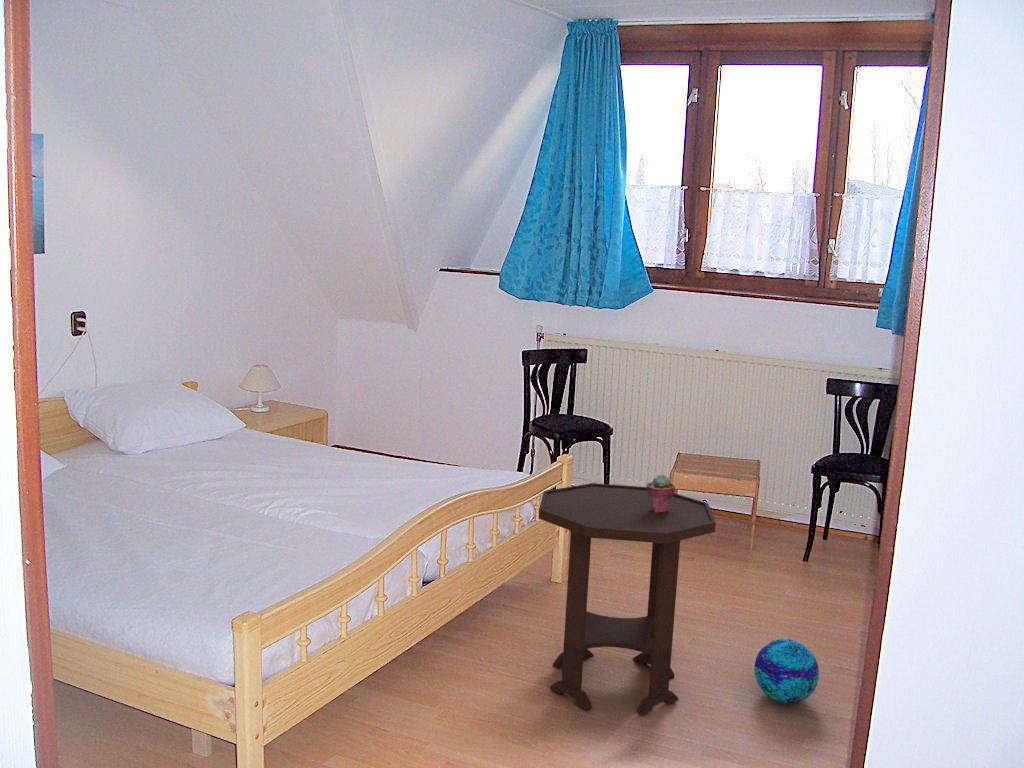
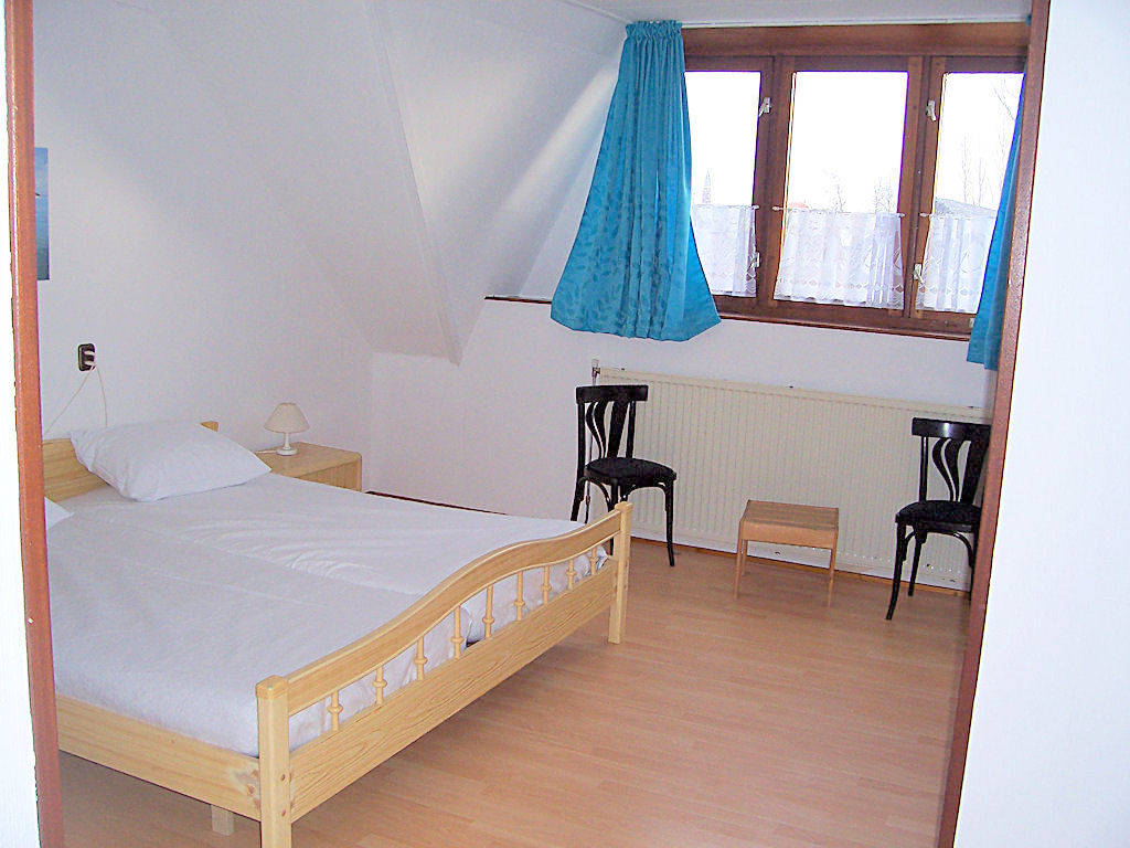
- potted succulent [645,474,676,513]
- decorative ball [753,638,820,705]
- side table [538,482,717,716]
